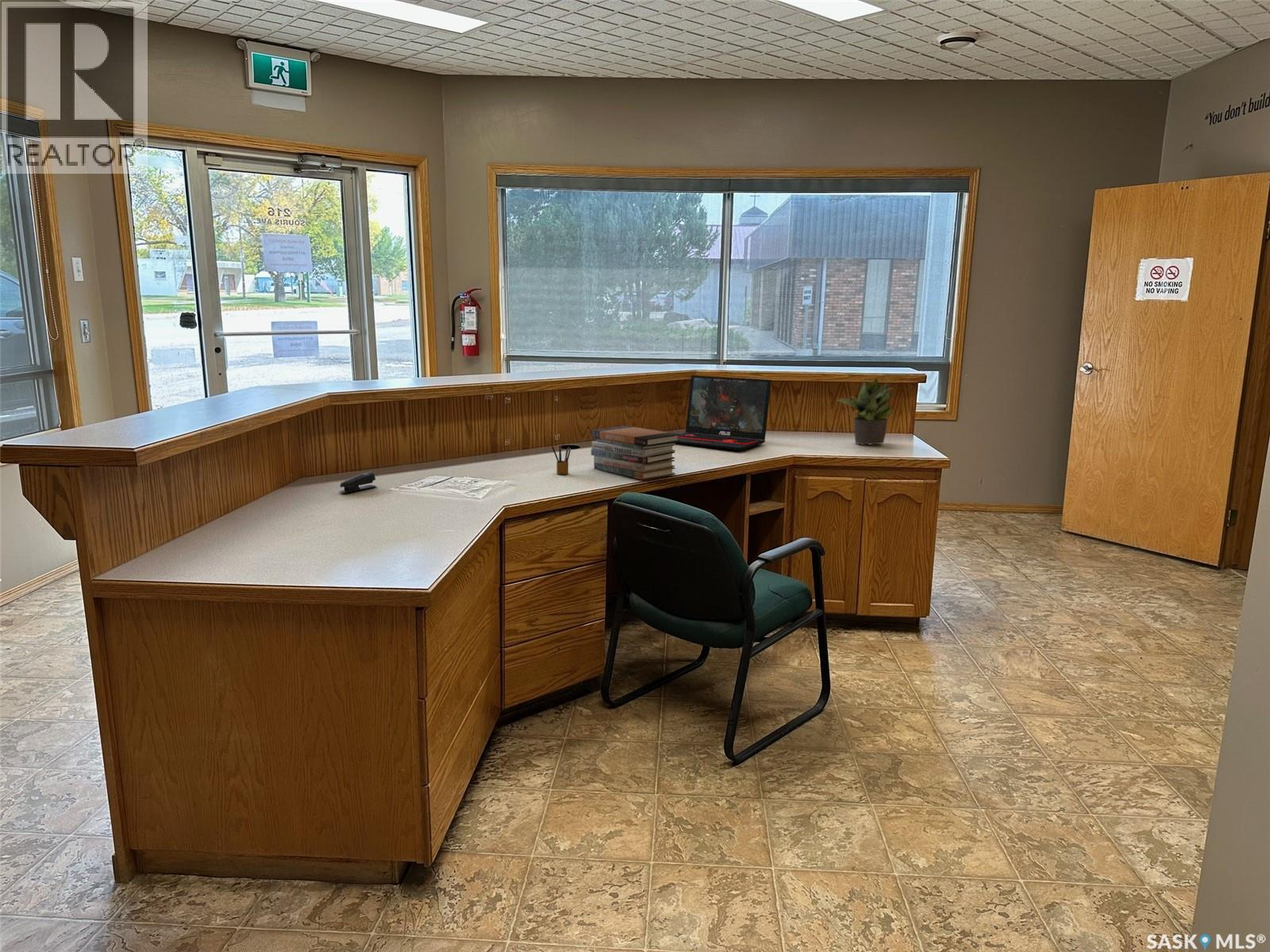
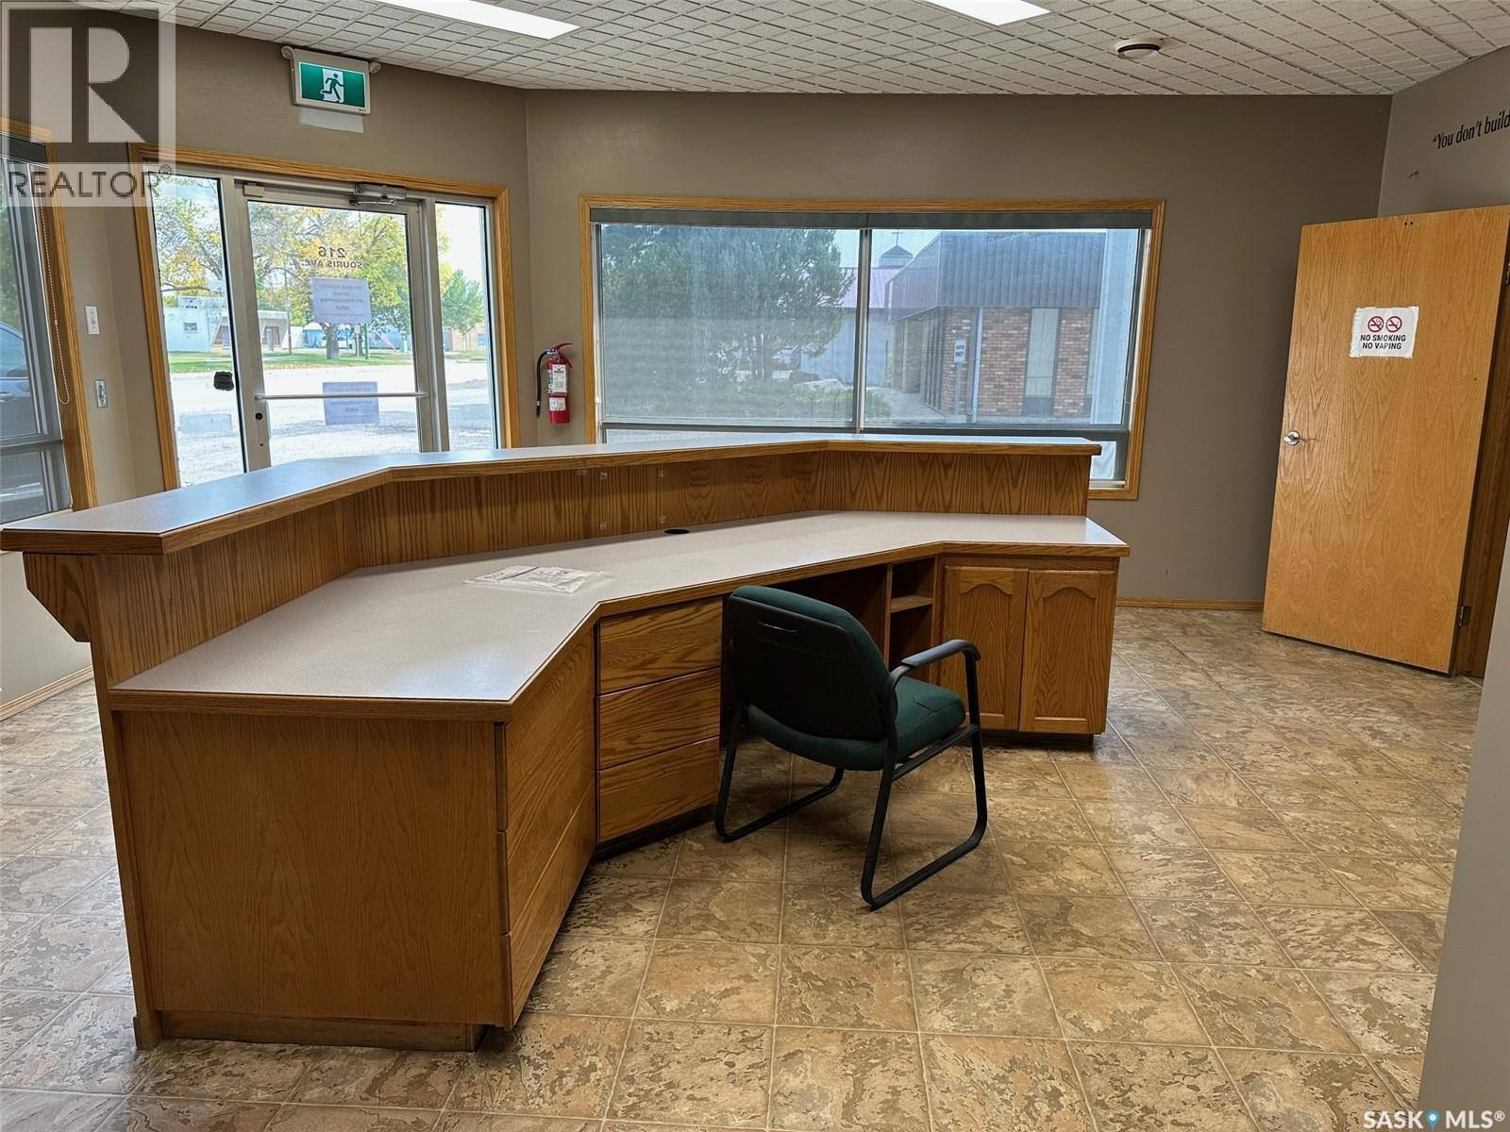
- book stack [591,425,681,481]
- laptop [675,374,772,451]
- pencil box [551,445,571,475]
- stapler [339,471,377,493]
- potted plant [837,377,897,445]
